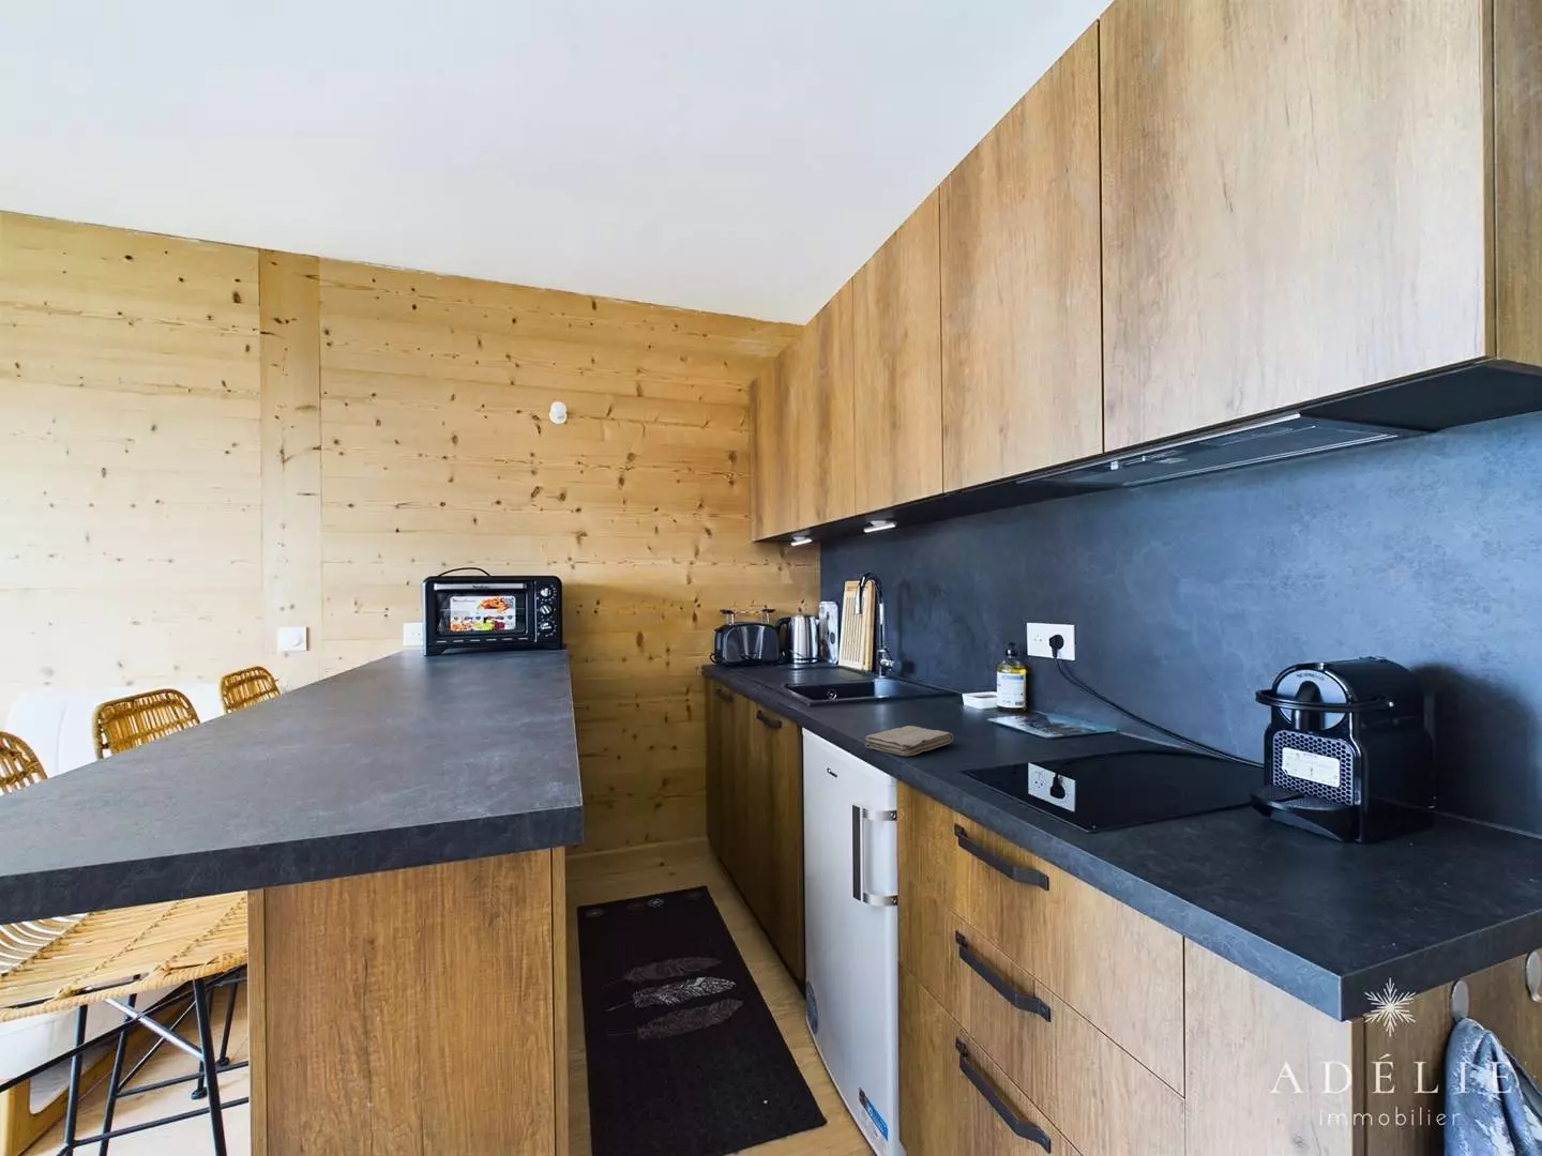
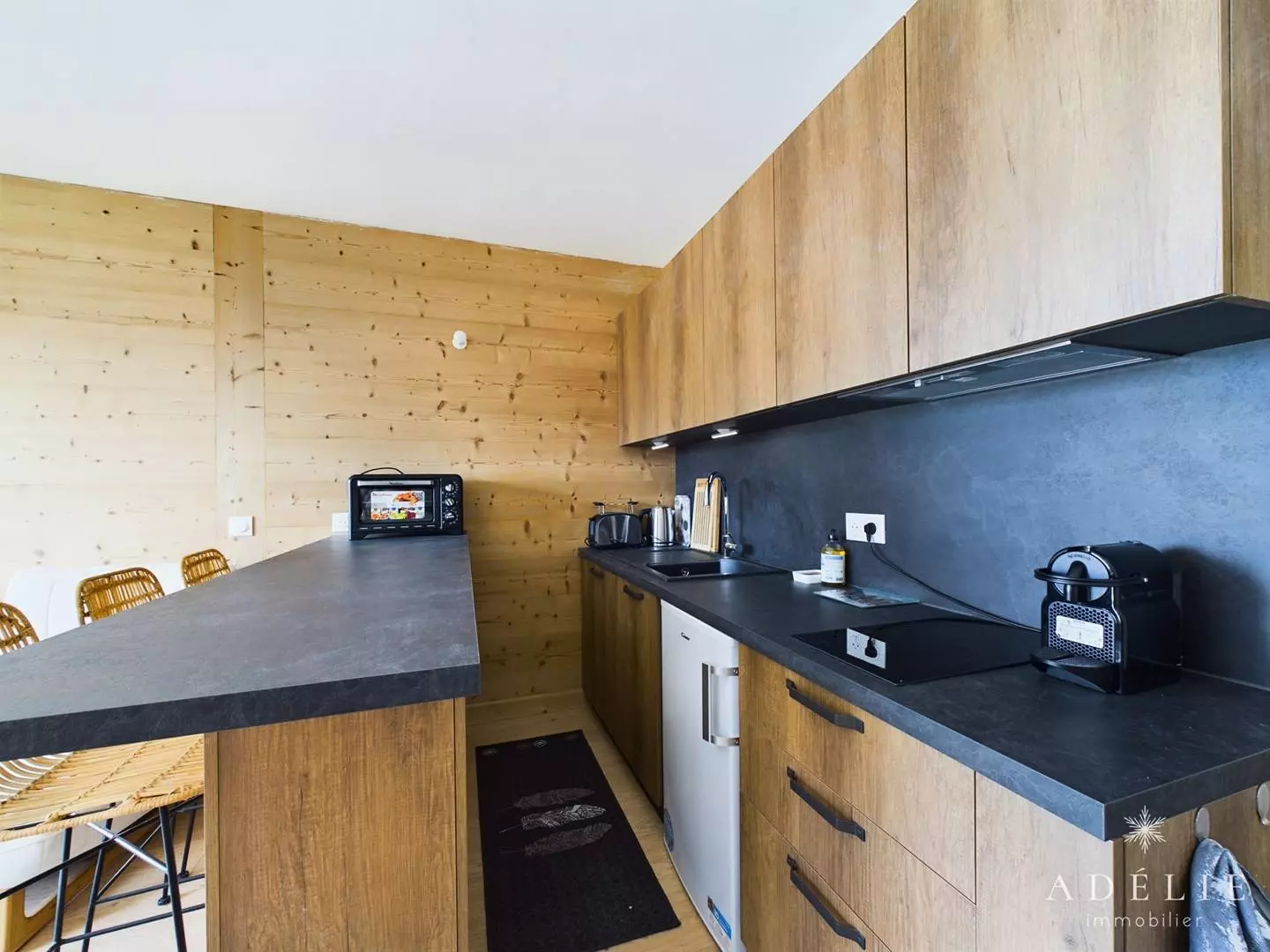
- washcloth [864,725,954,756]
